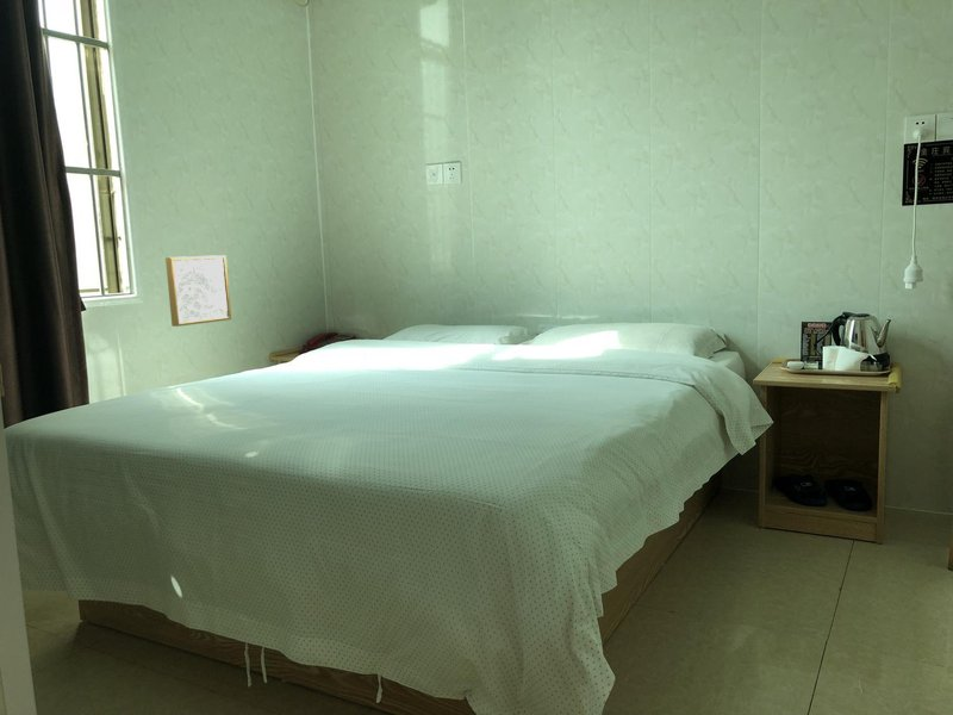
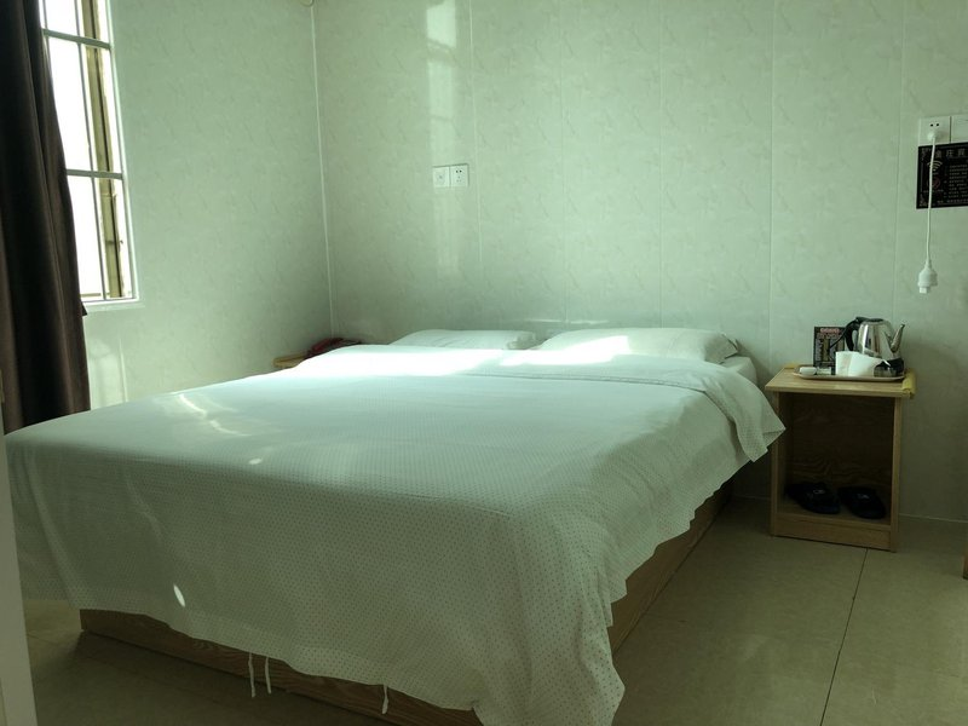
- wall art [164,254,232,328]
